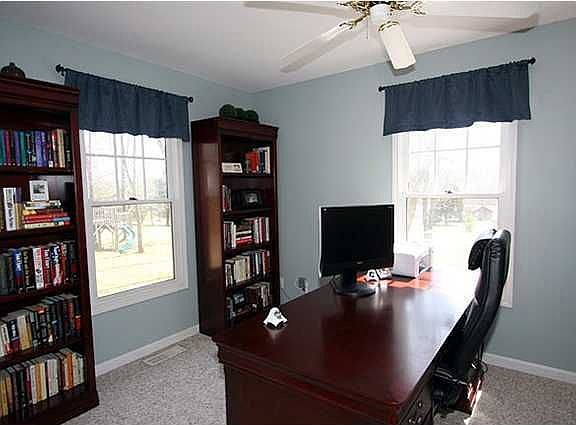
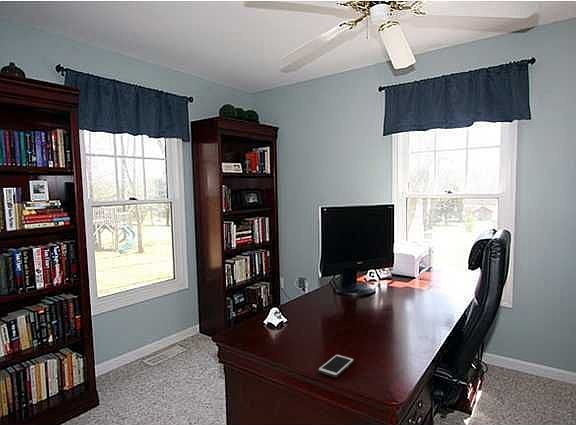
+ cell phone [317,353,355,378]
